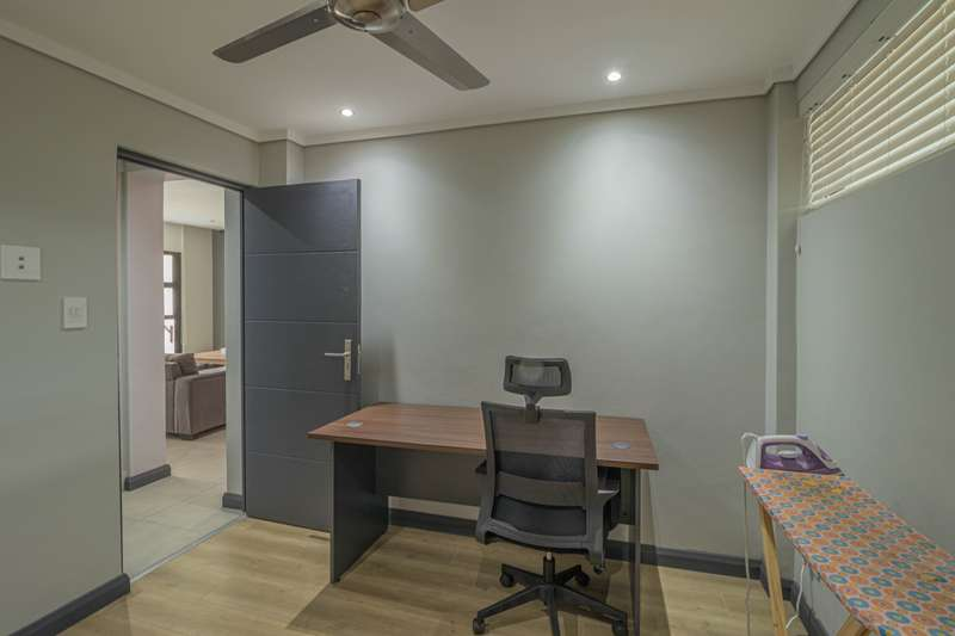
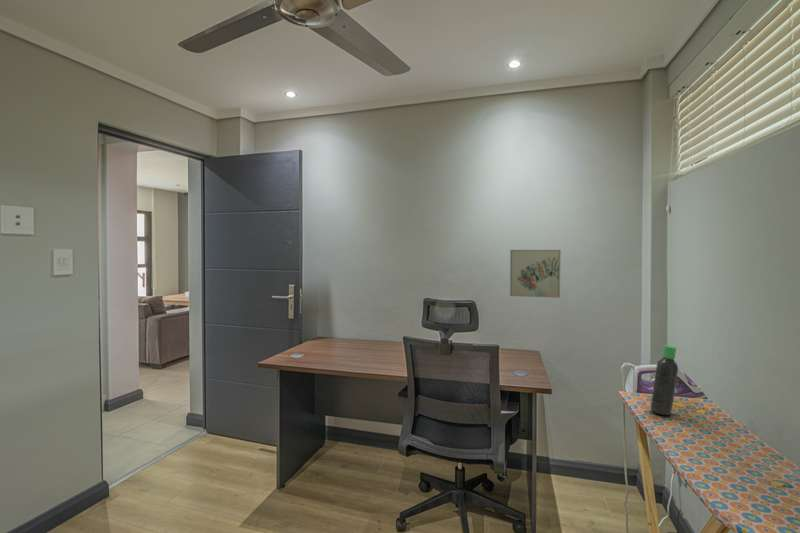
+ wall art [509,249,561,299]
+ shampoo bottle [650,344,679,416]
